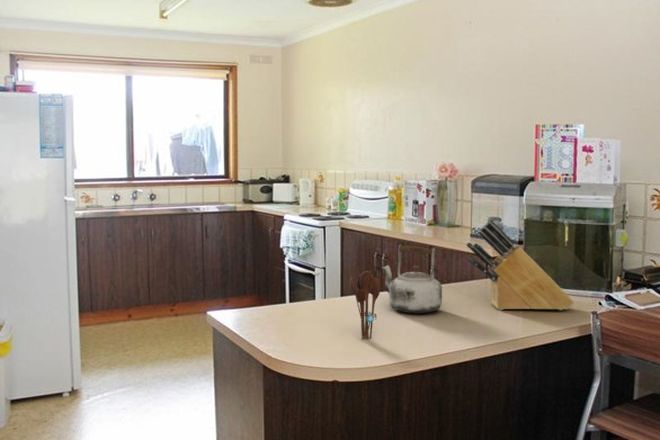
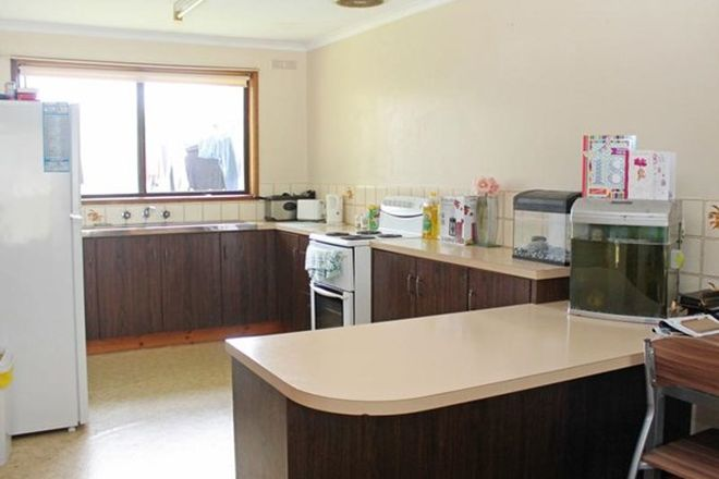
- utensil holder [349,270,381,341]
- knife block [465,219,575,311]
- kettle [381,244,443,314]
